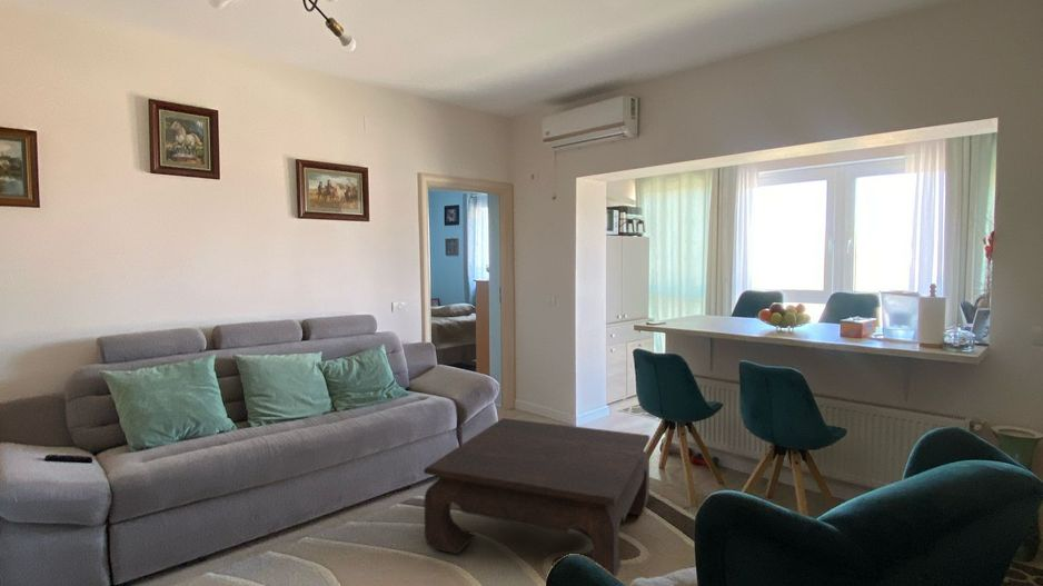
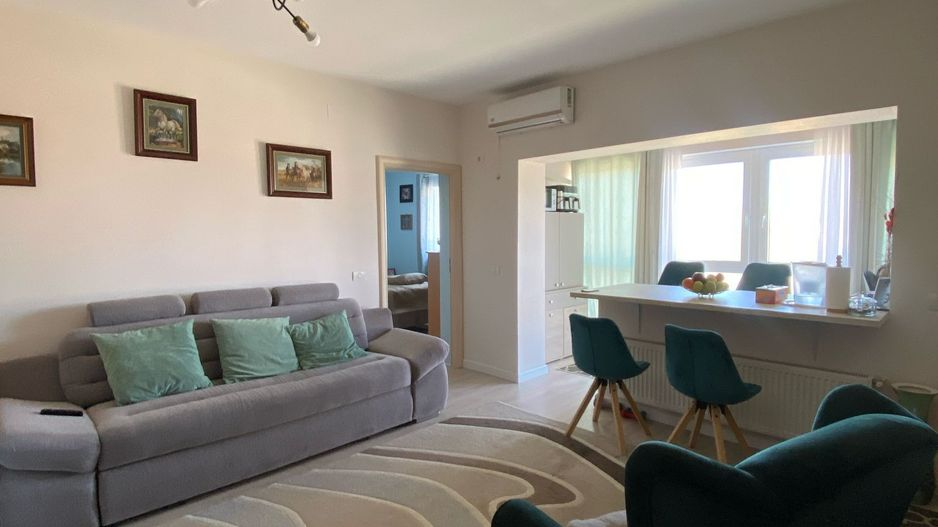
- coffee table [423,417,650,578]
